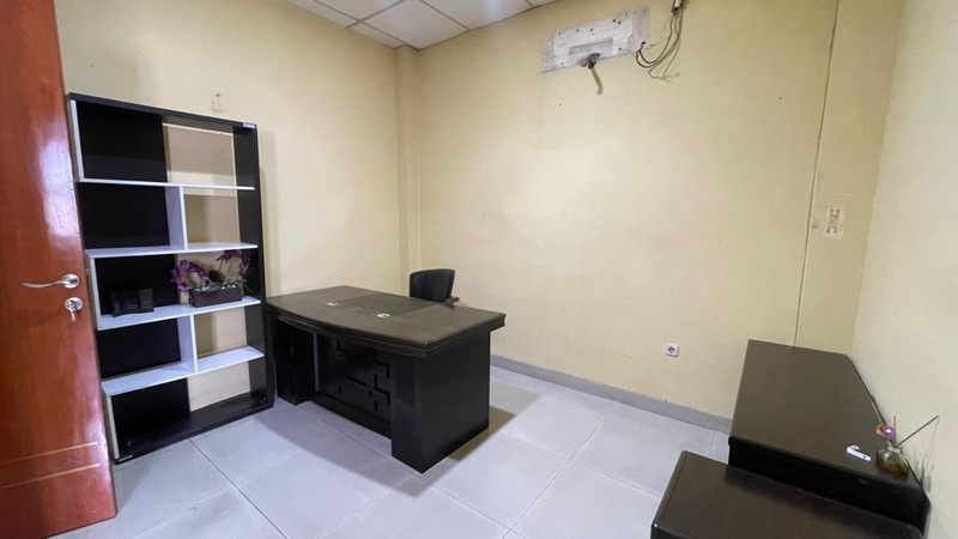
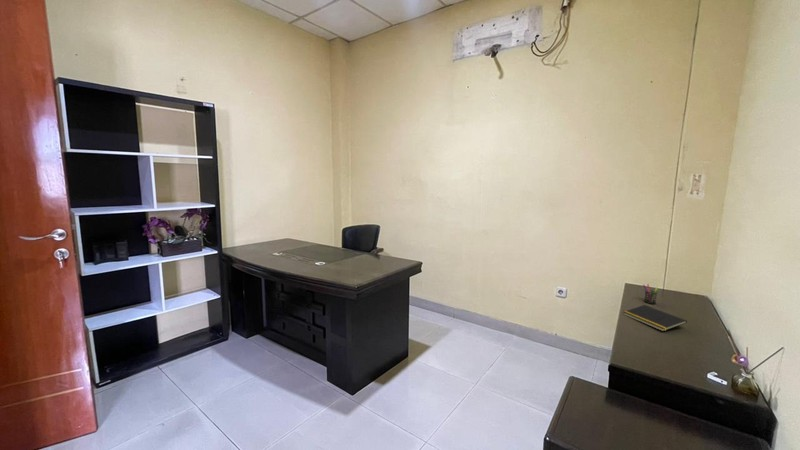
+ notepad [622,304,688,332]
+ pen holder [642,283,660,305]
